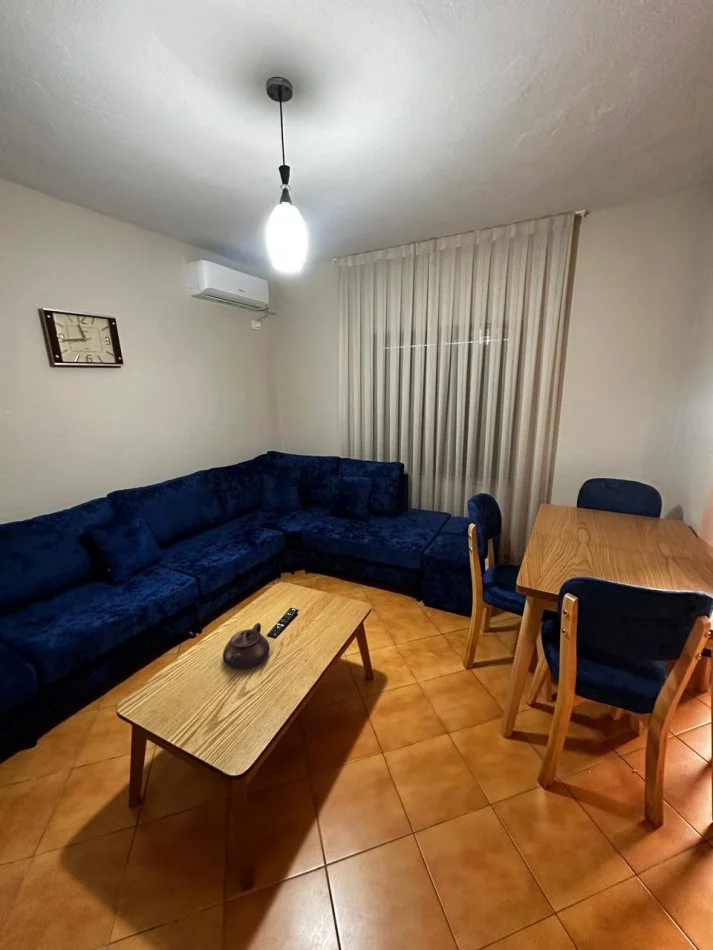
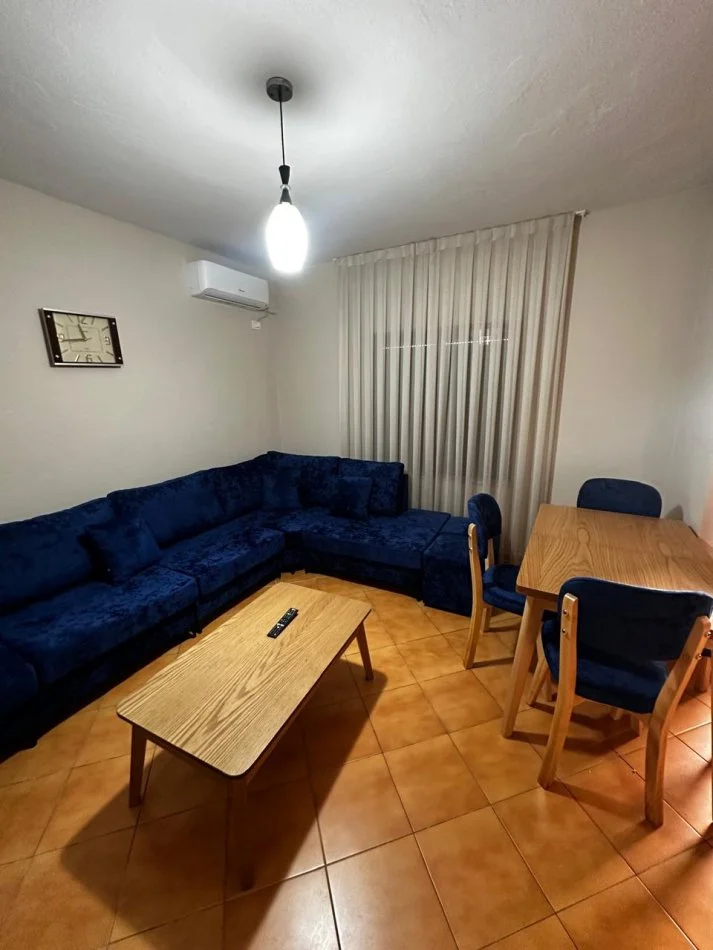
- teapot [222,622,271,670]
